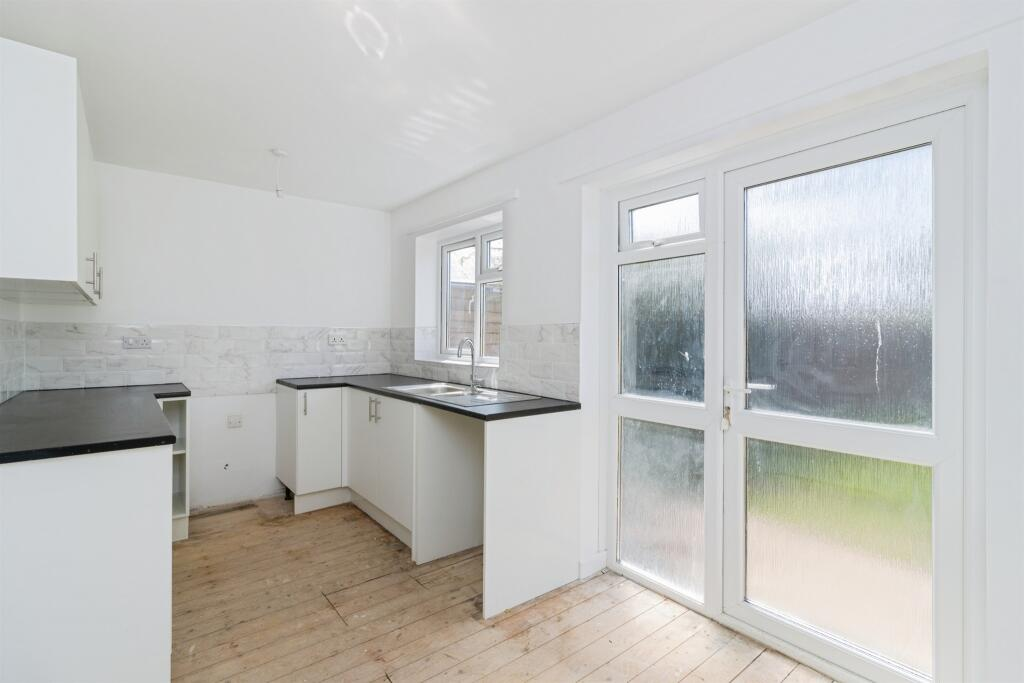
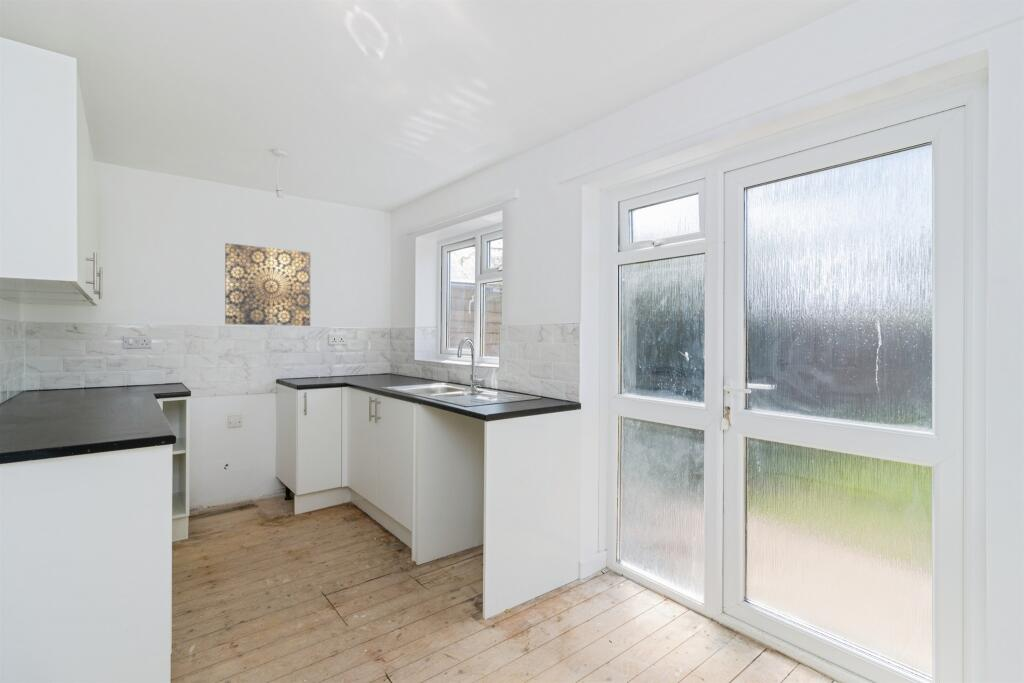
+ wall art [224,242,311,327]
